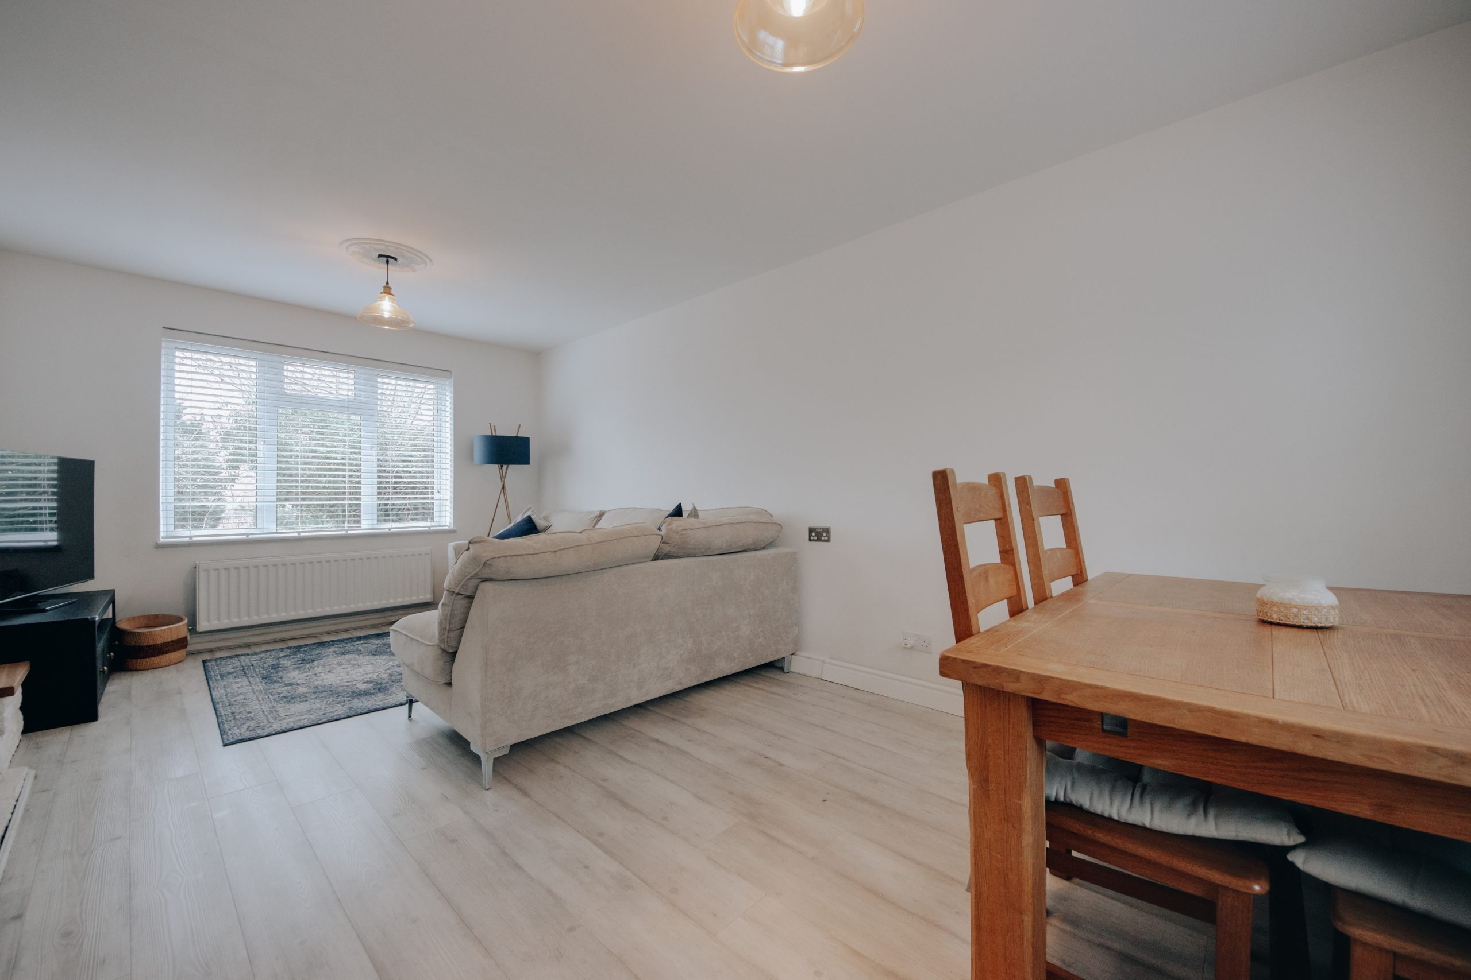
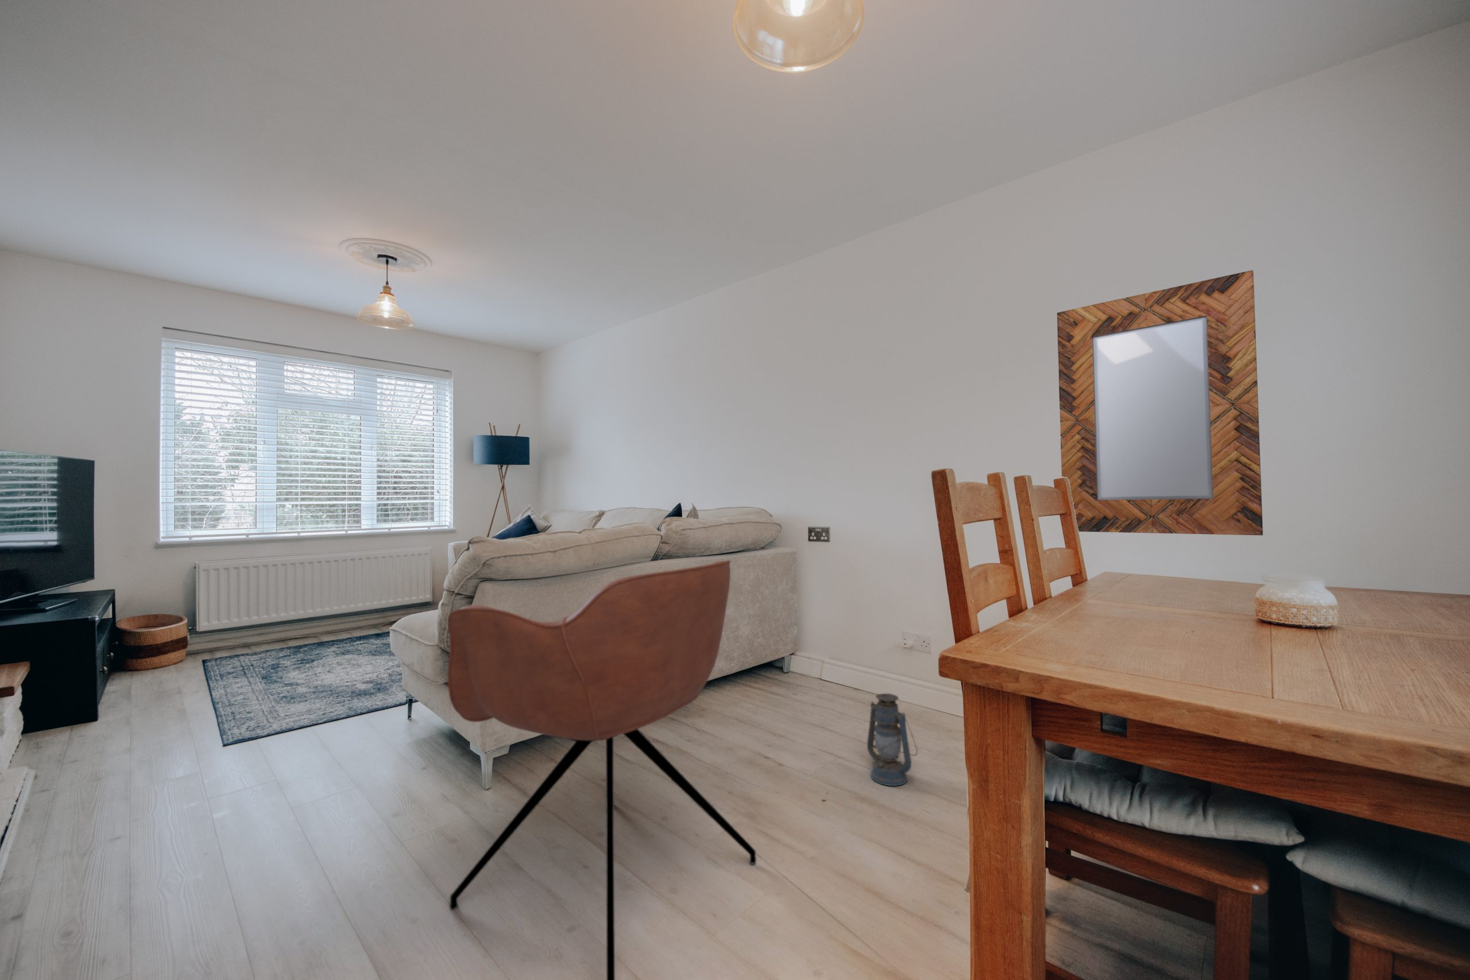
+ home mirror [1057,269,1263,536]
+ lantern [866,693,918,786]
+ armchair [447,559,757,980]
